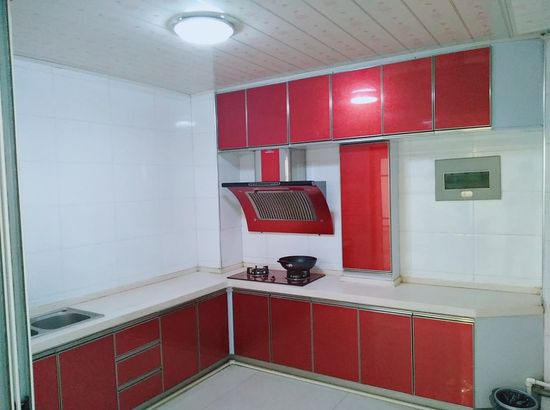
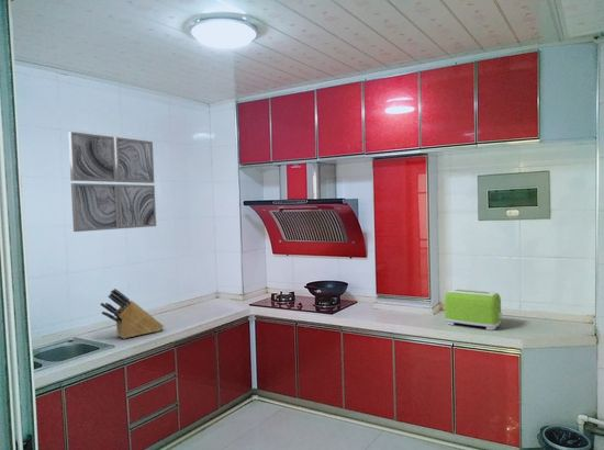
+ knife block [99,288,165,340]
+ toaster [444,288,503,330]
+ wall art [67,131,157,233]
